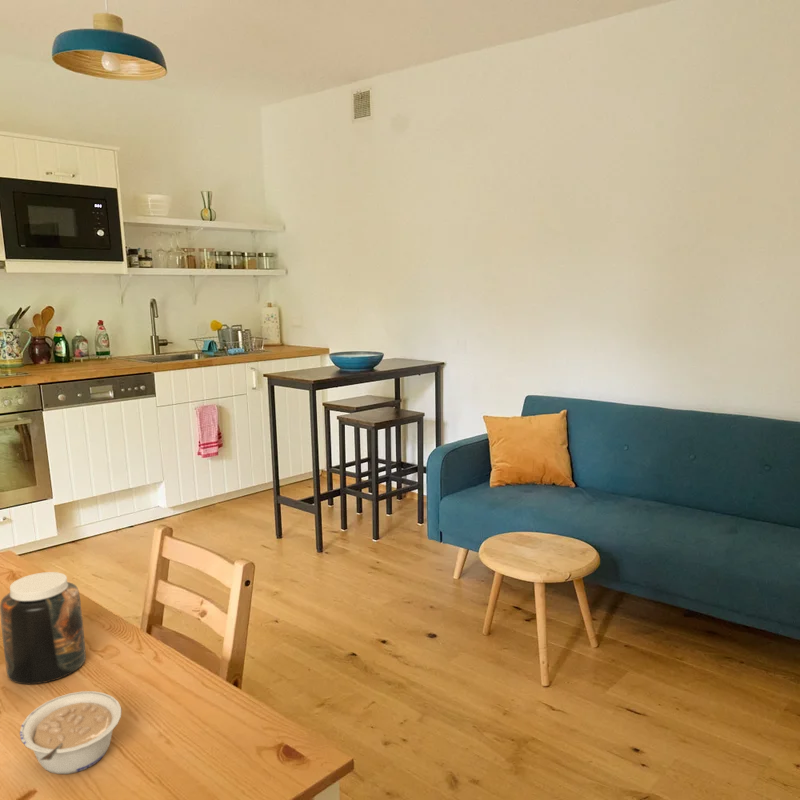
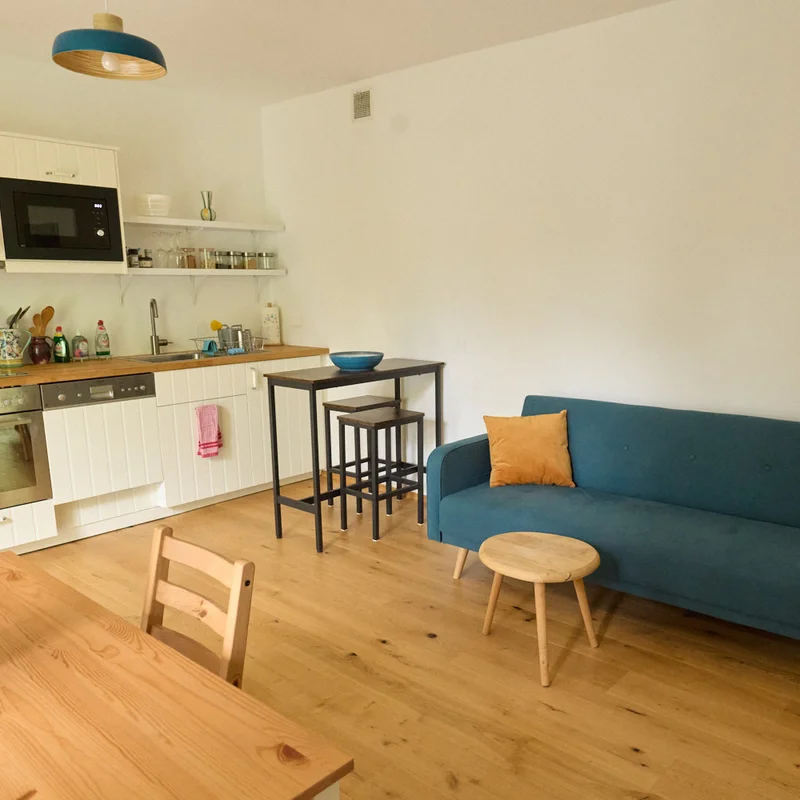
- jar [0,571,87,685]
- legume [19,690,122,775]
